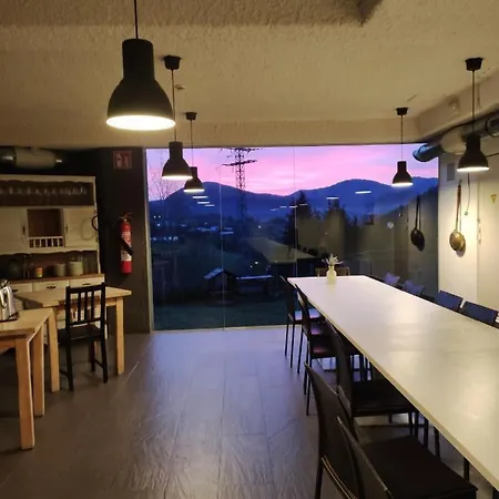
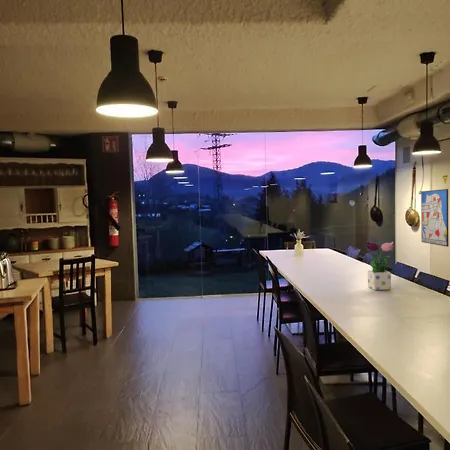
+ wall art [420,188,450,248]
+ flower arrangement [365,240,394,291]
